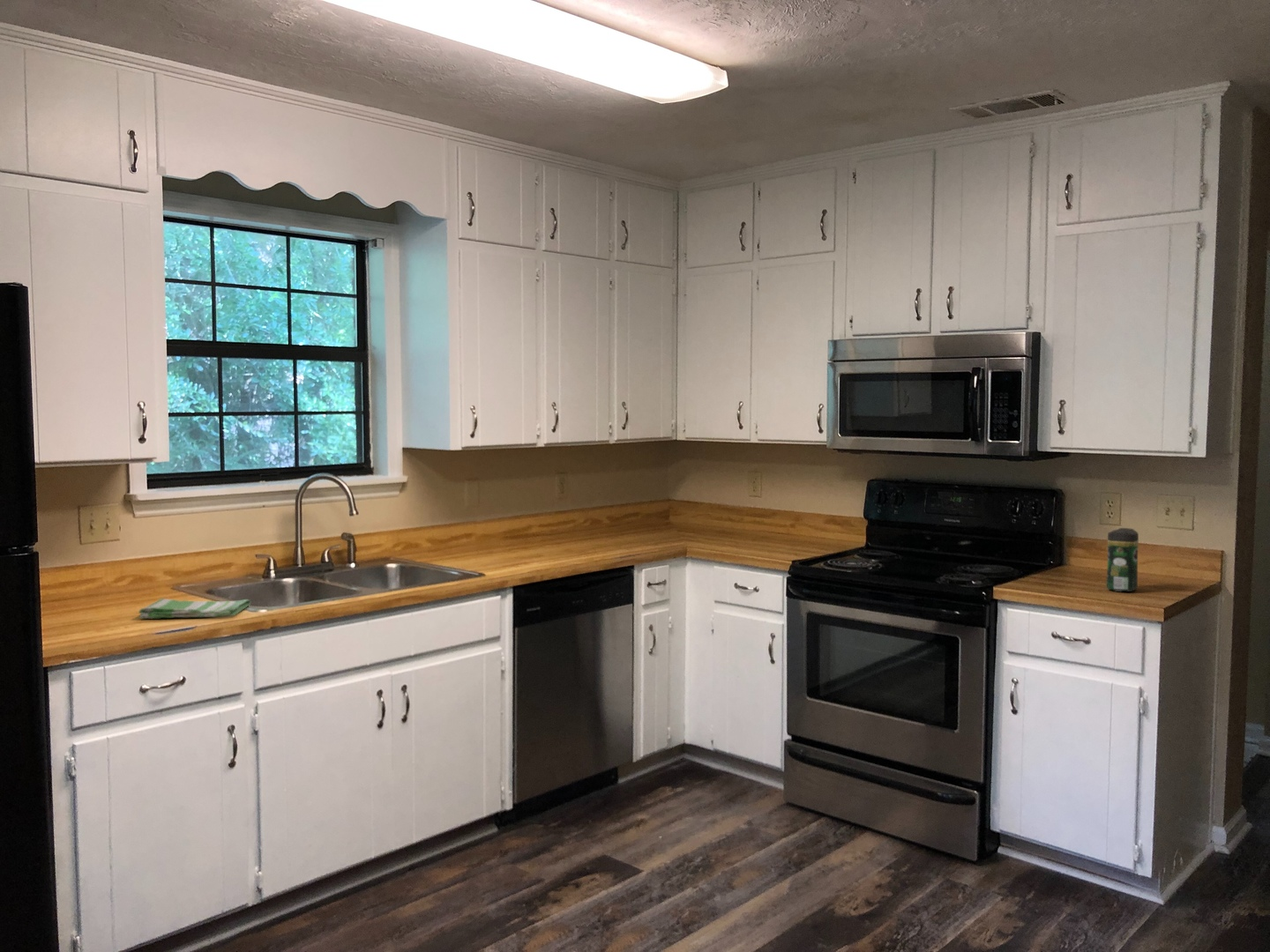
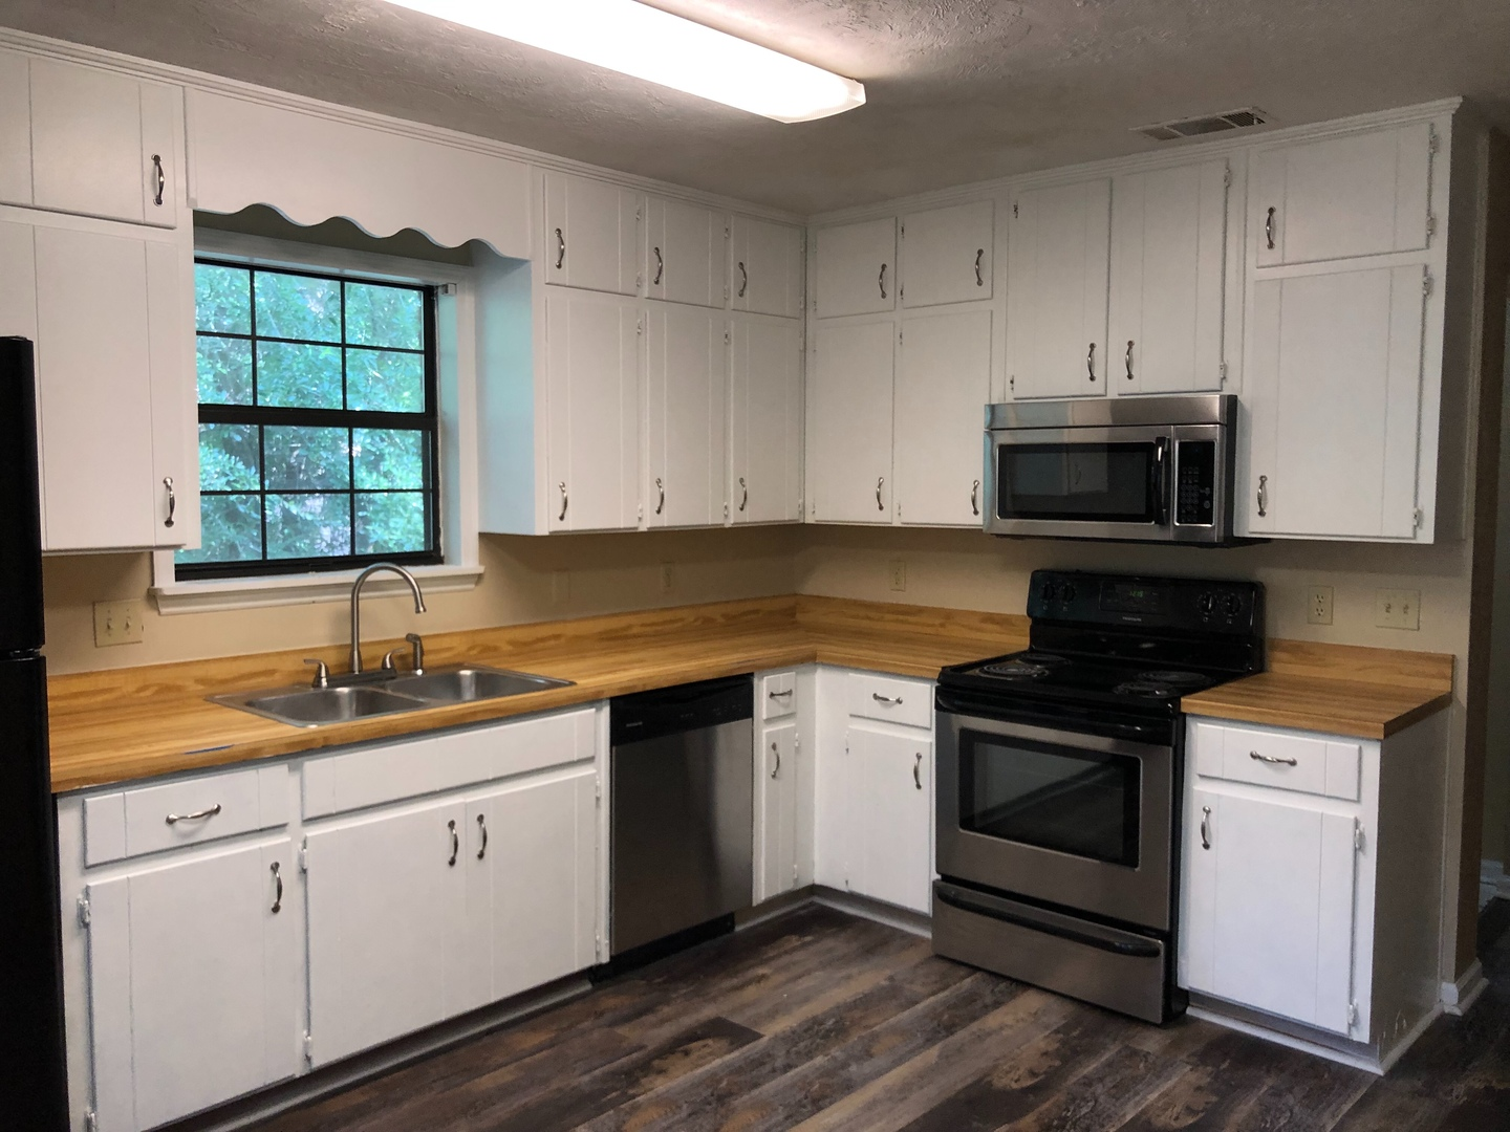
- dish towel [138,598,251,620]
- coffee jar [1106,527,1139,592]
